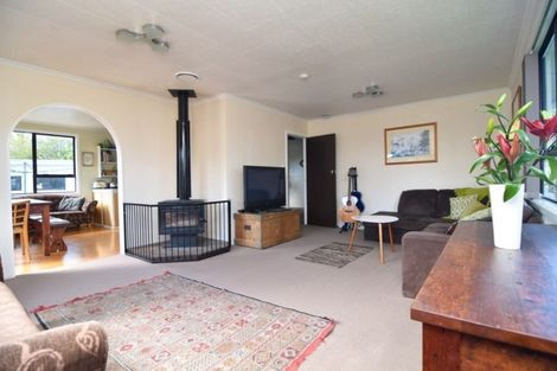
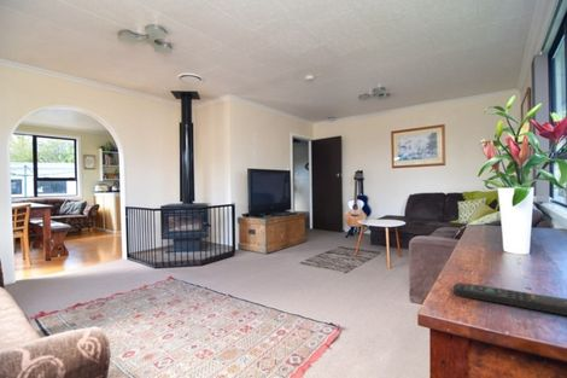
+ remote control [452,281,567,316]
